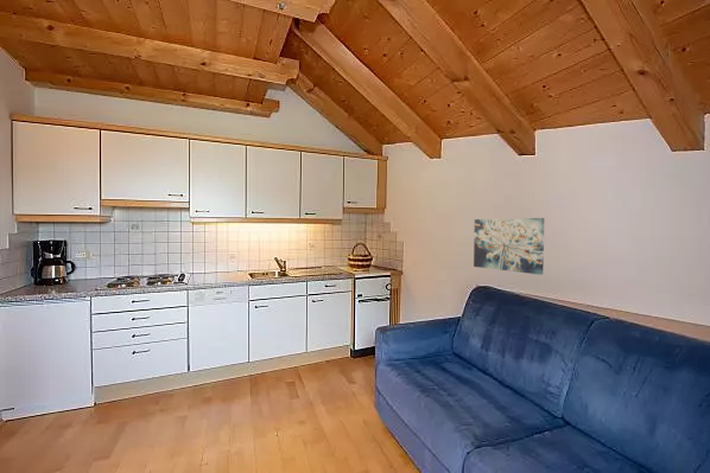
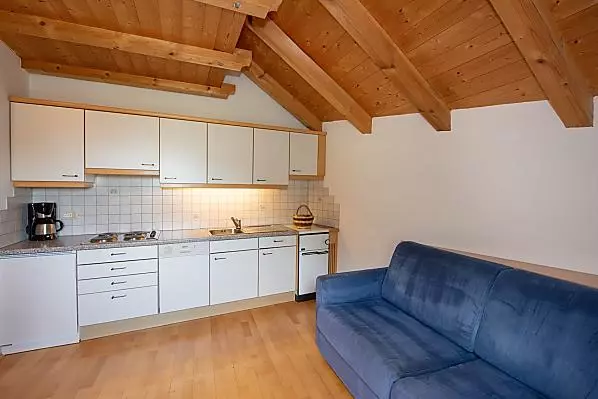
- wall art [473,217,545,276]
